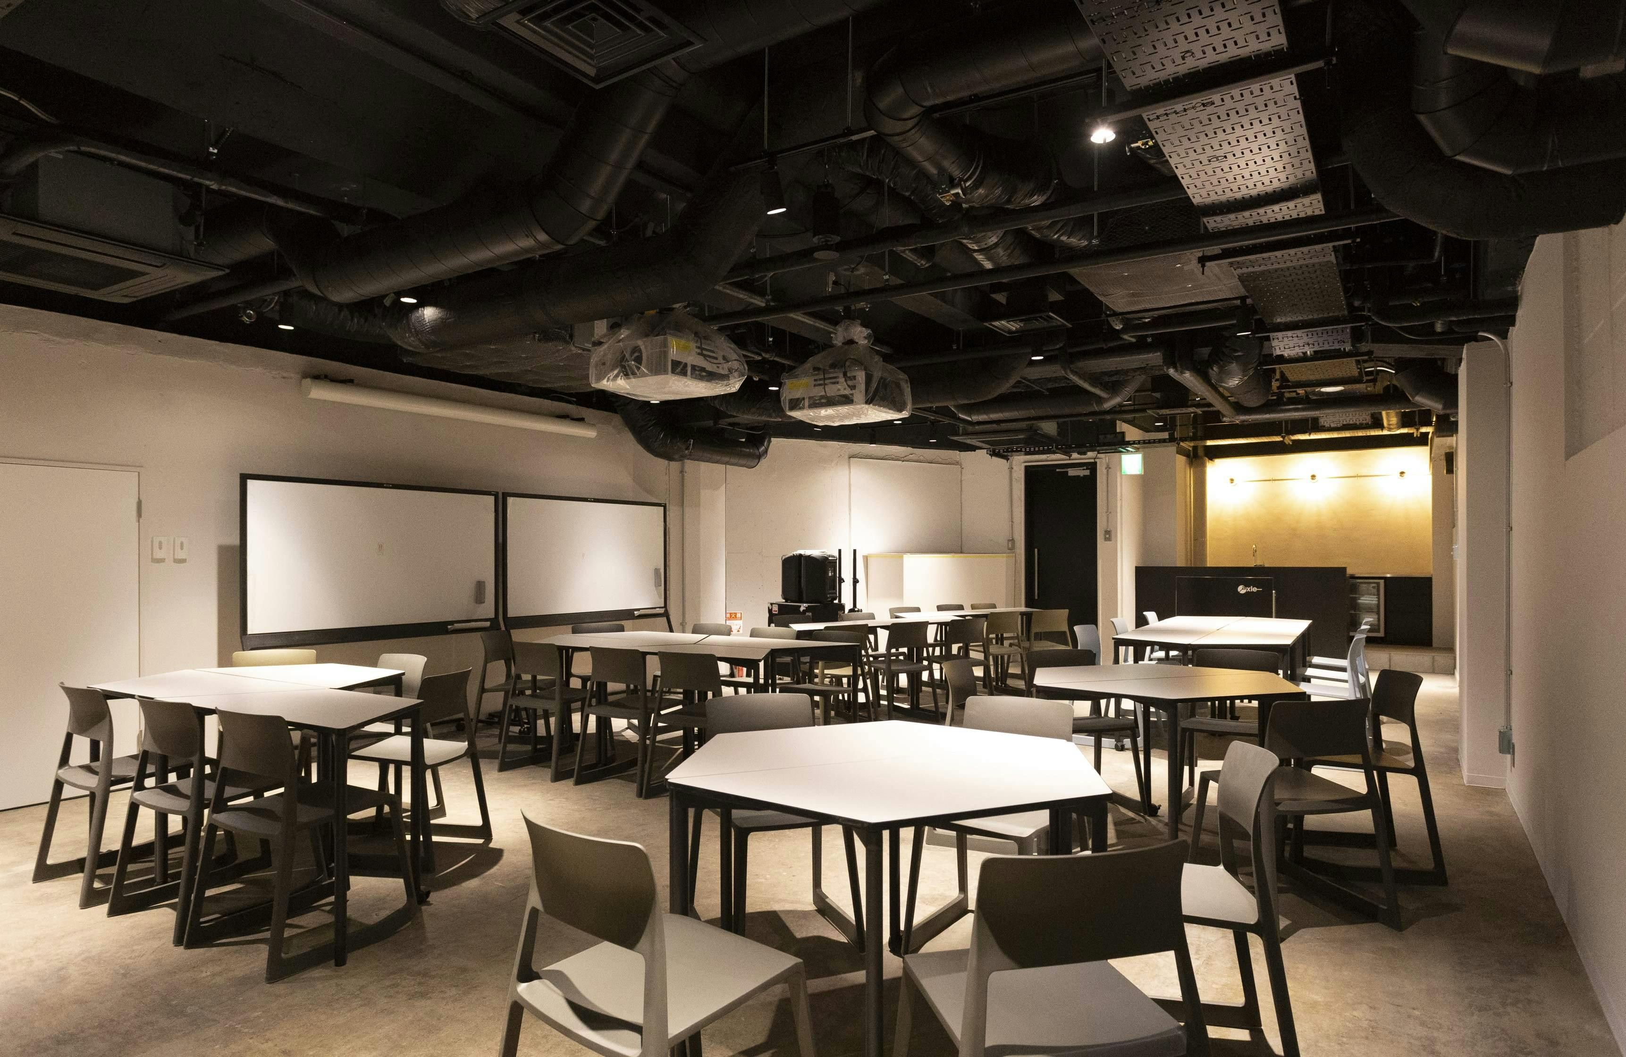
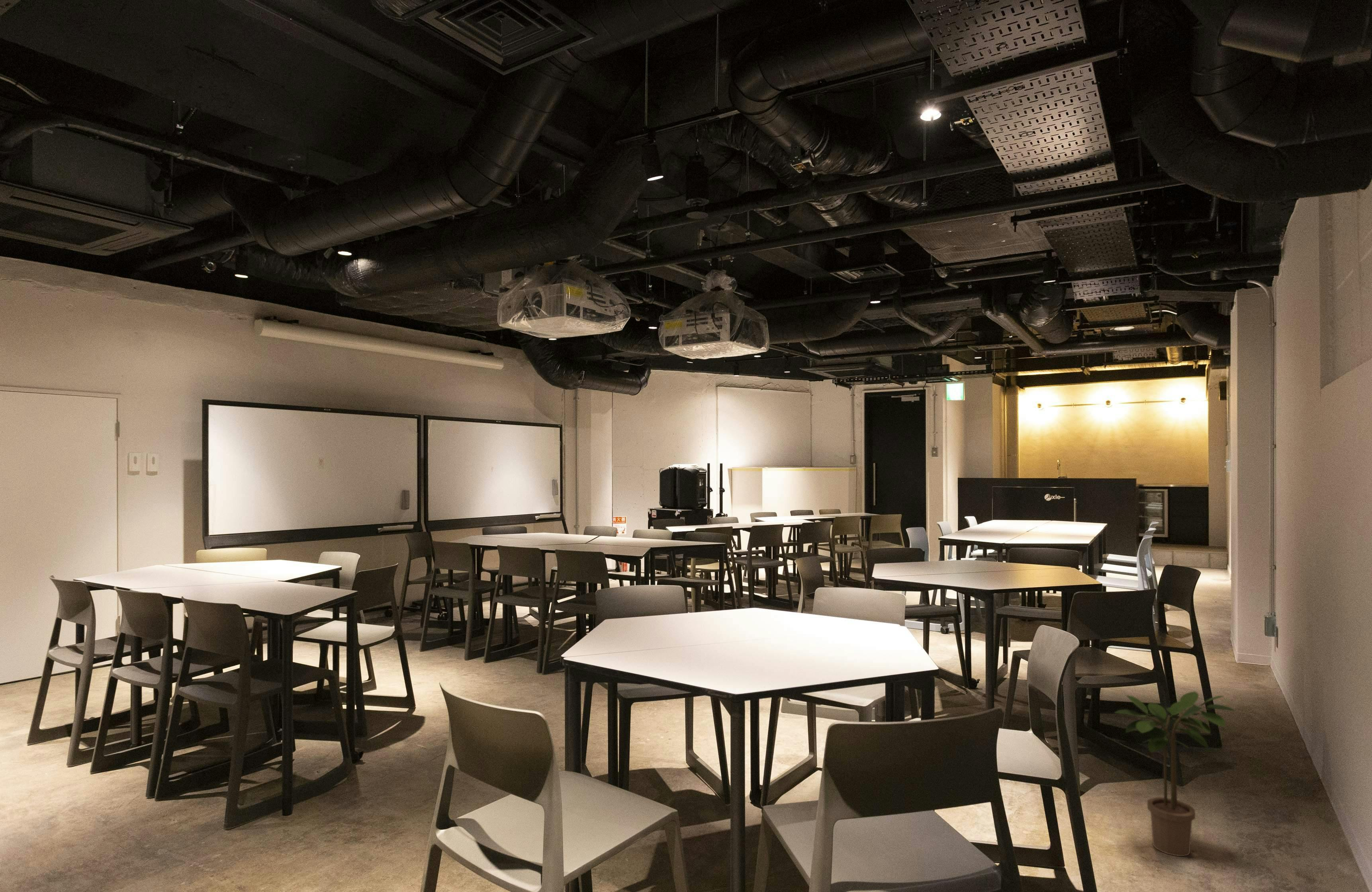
+ potted plant [1114,691,1237,857]
